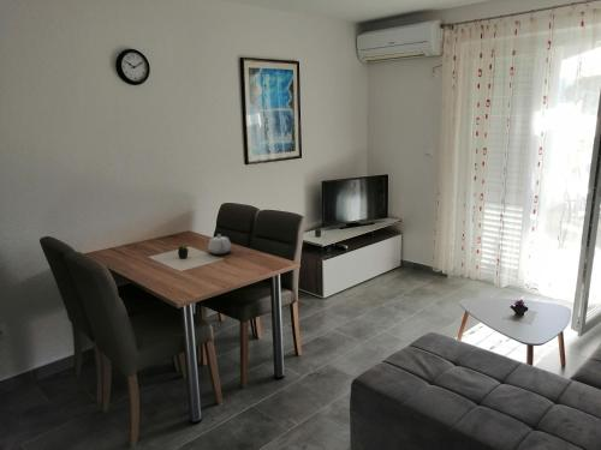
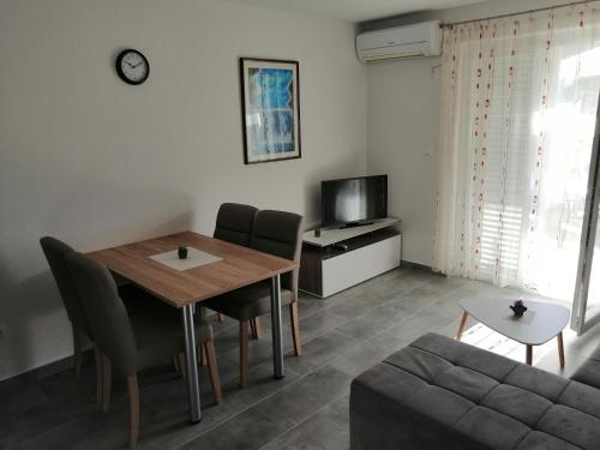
- teapot [207,233,232,256]
